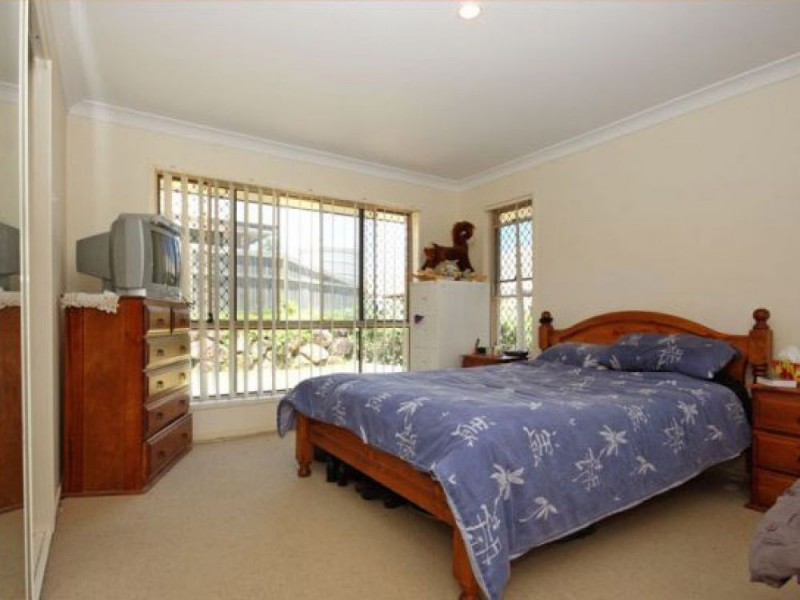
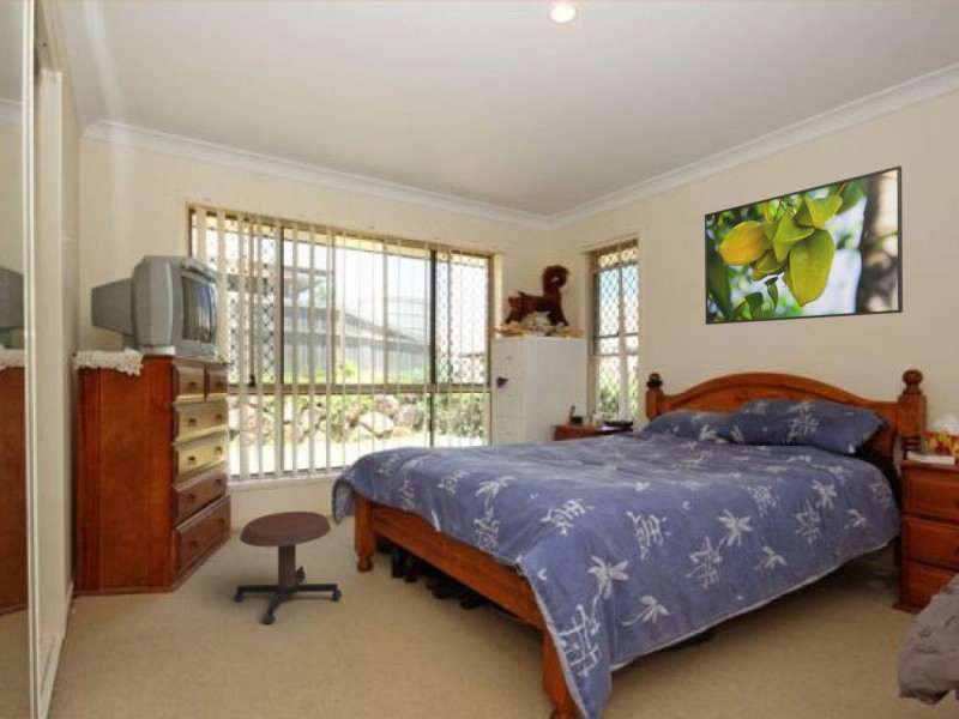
+ stool [233,510,344,626]
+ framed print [704,164,904,326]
